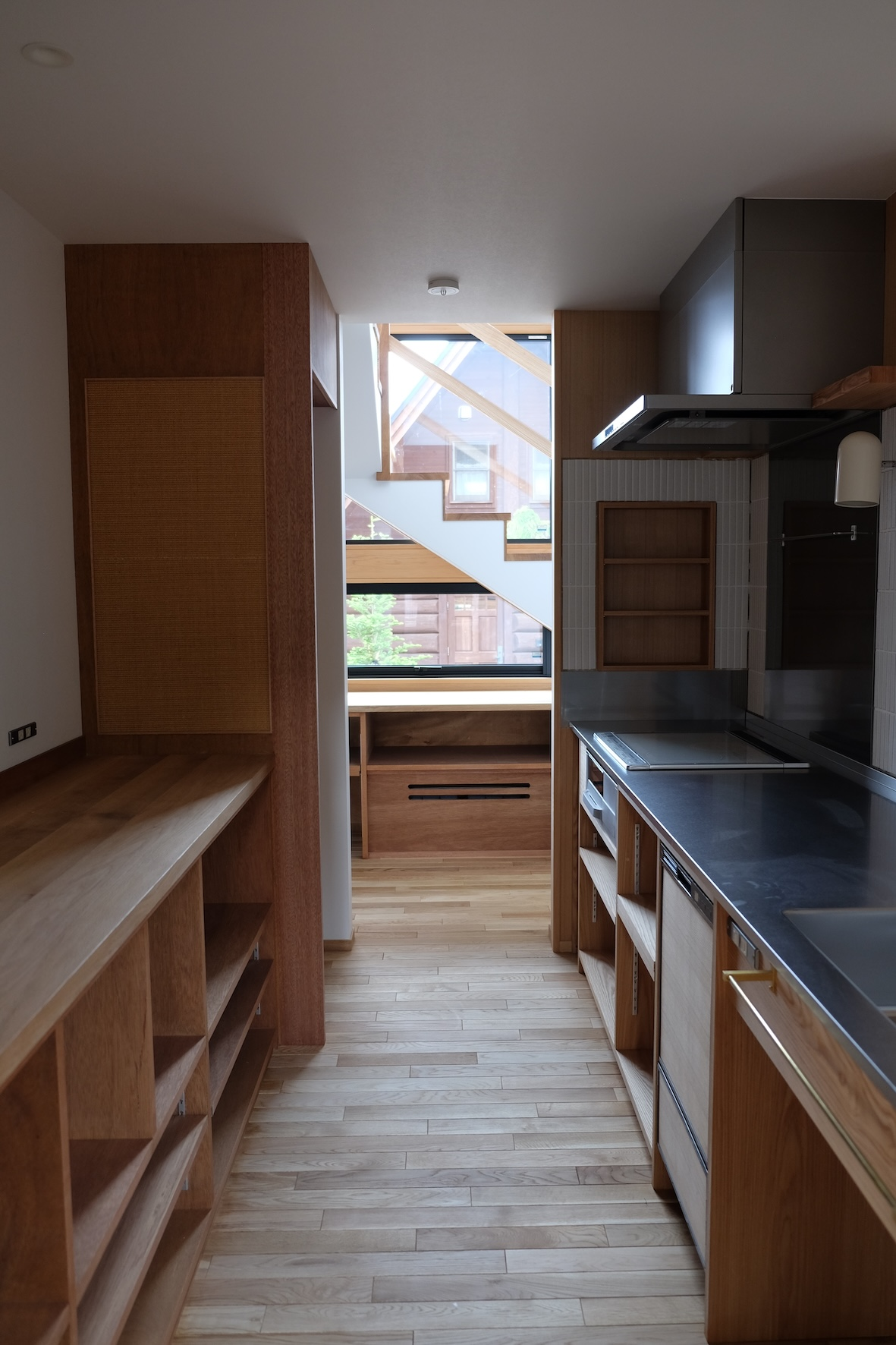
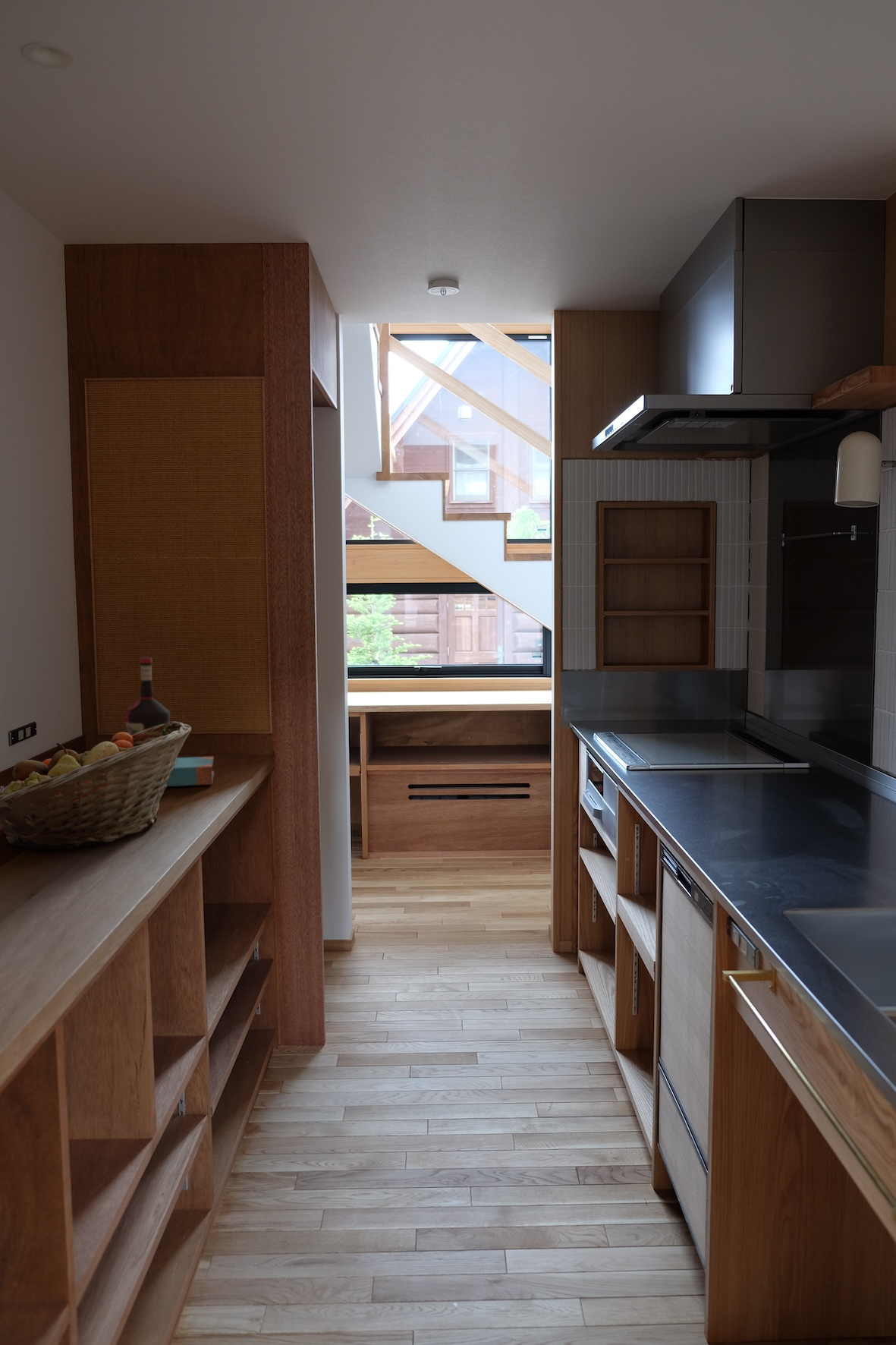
+ bottle [124,657,215,787]
+ fruit basket [0,720,192,850]
